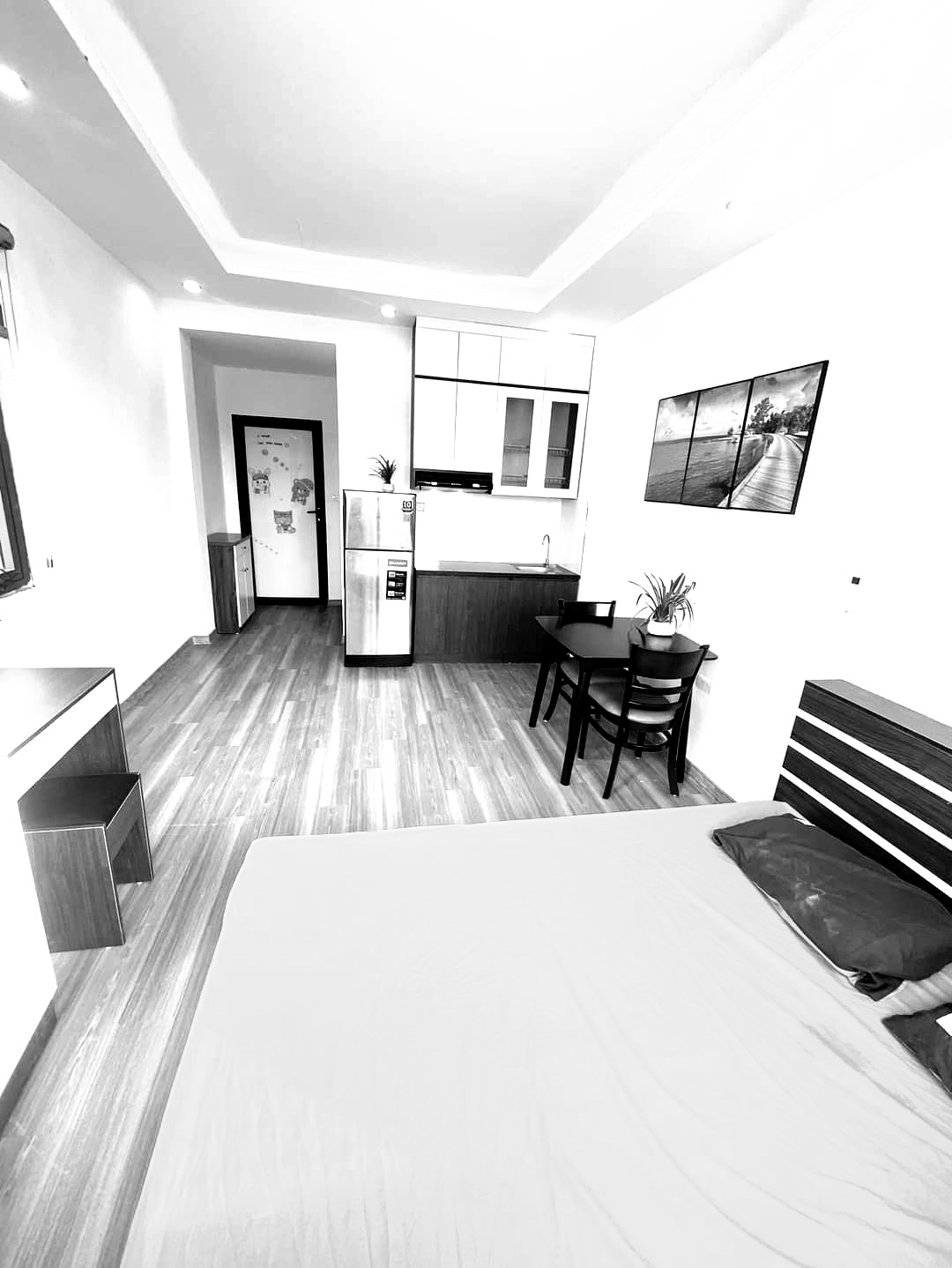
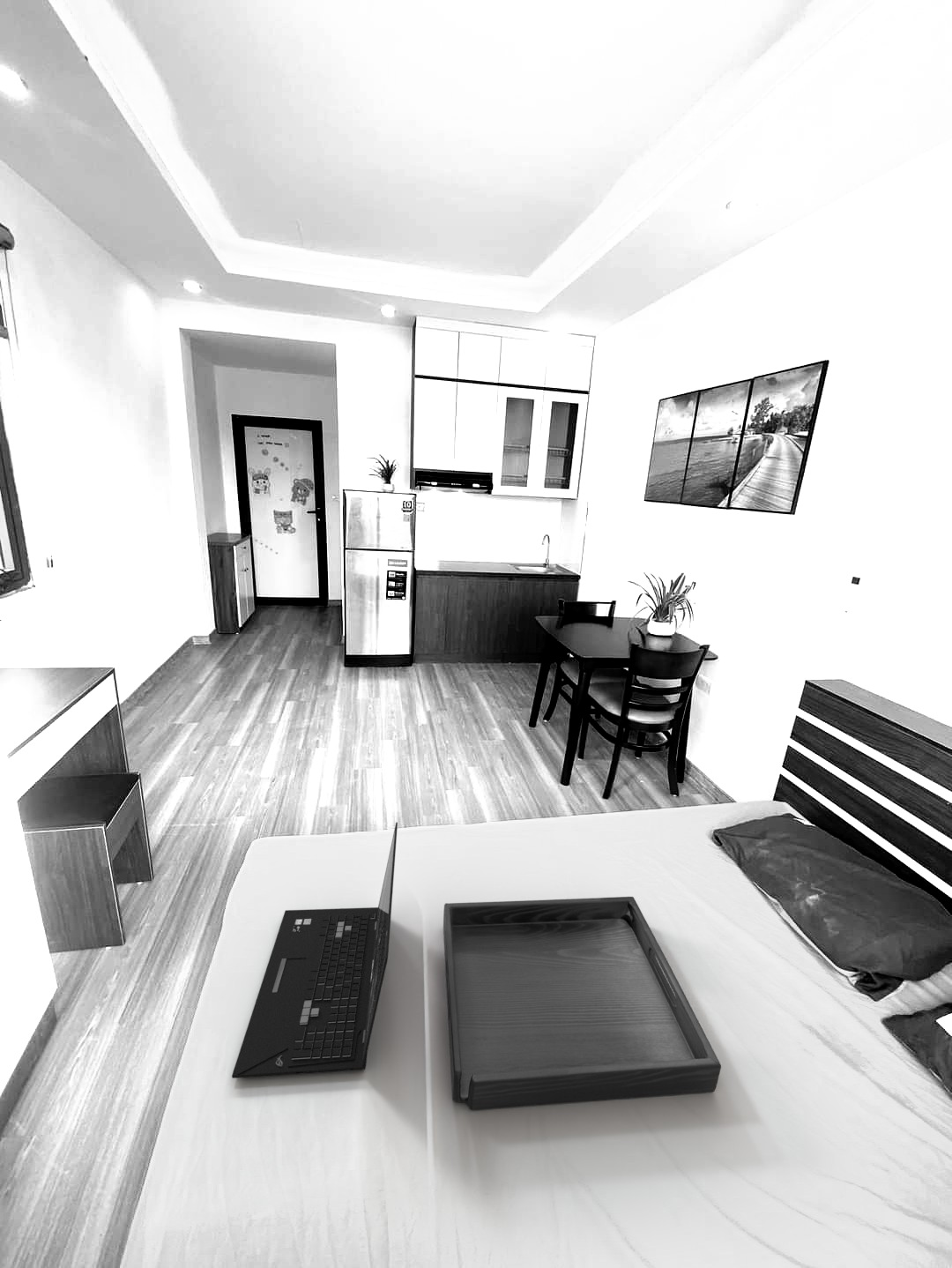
+ laptop [231,822,398,1079]
+ serving tray [443,896,722,1111]
